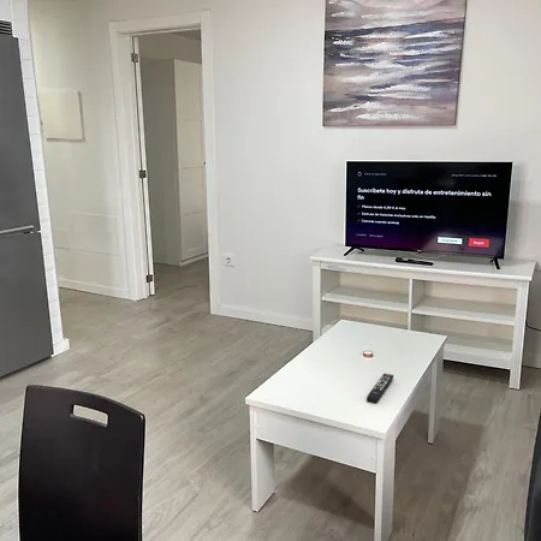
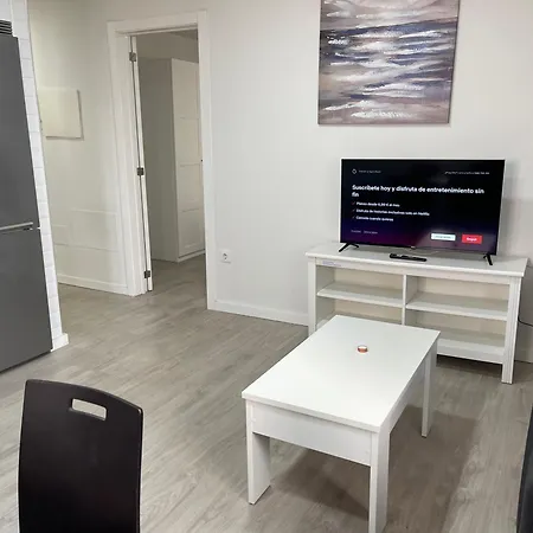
- remote control [365,371,394,404]
